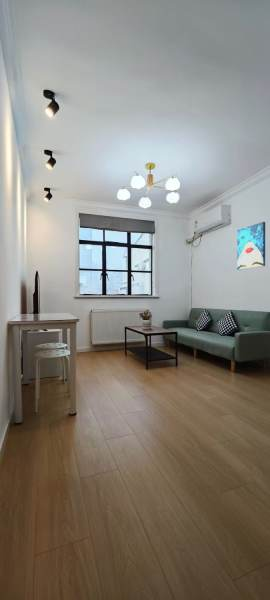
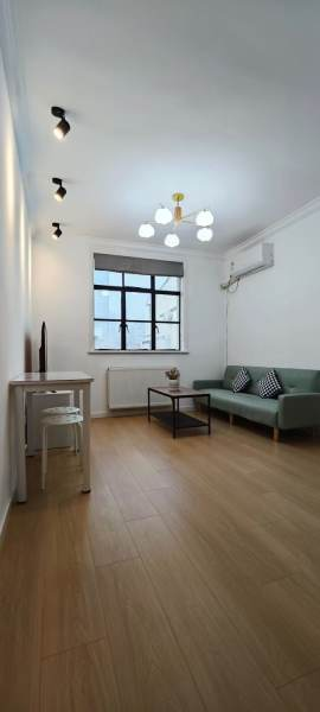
- wall art [236,221,266,270]
